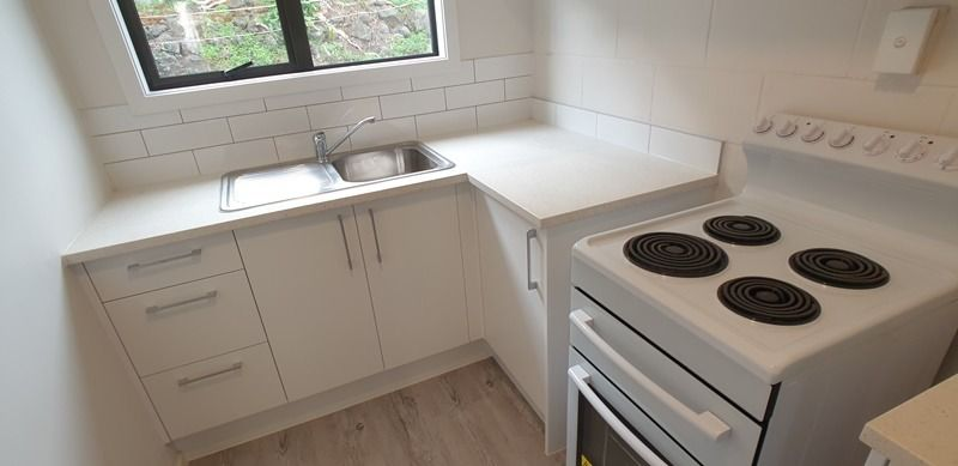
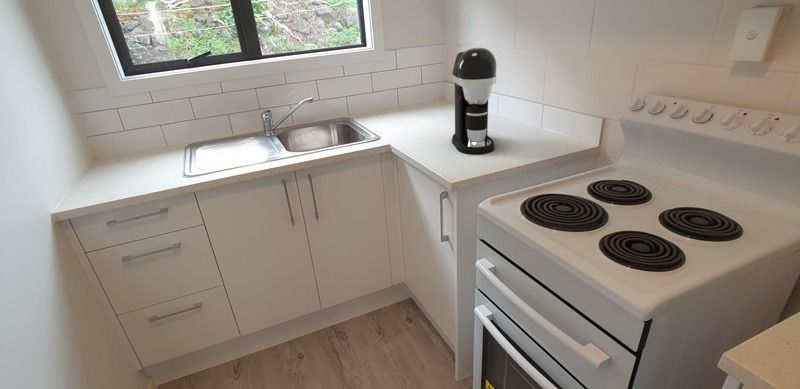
+ coffee maker [451,47,497,155]
